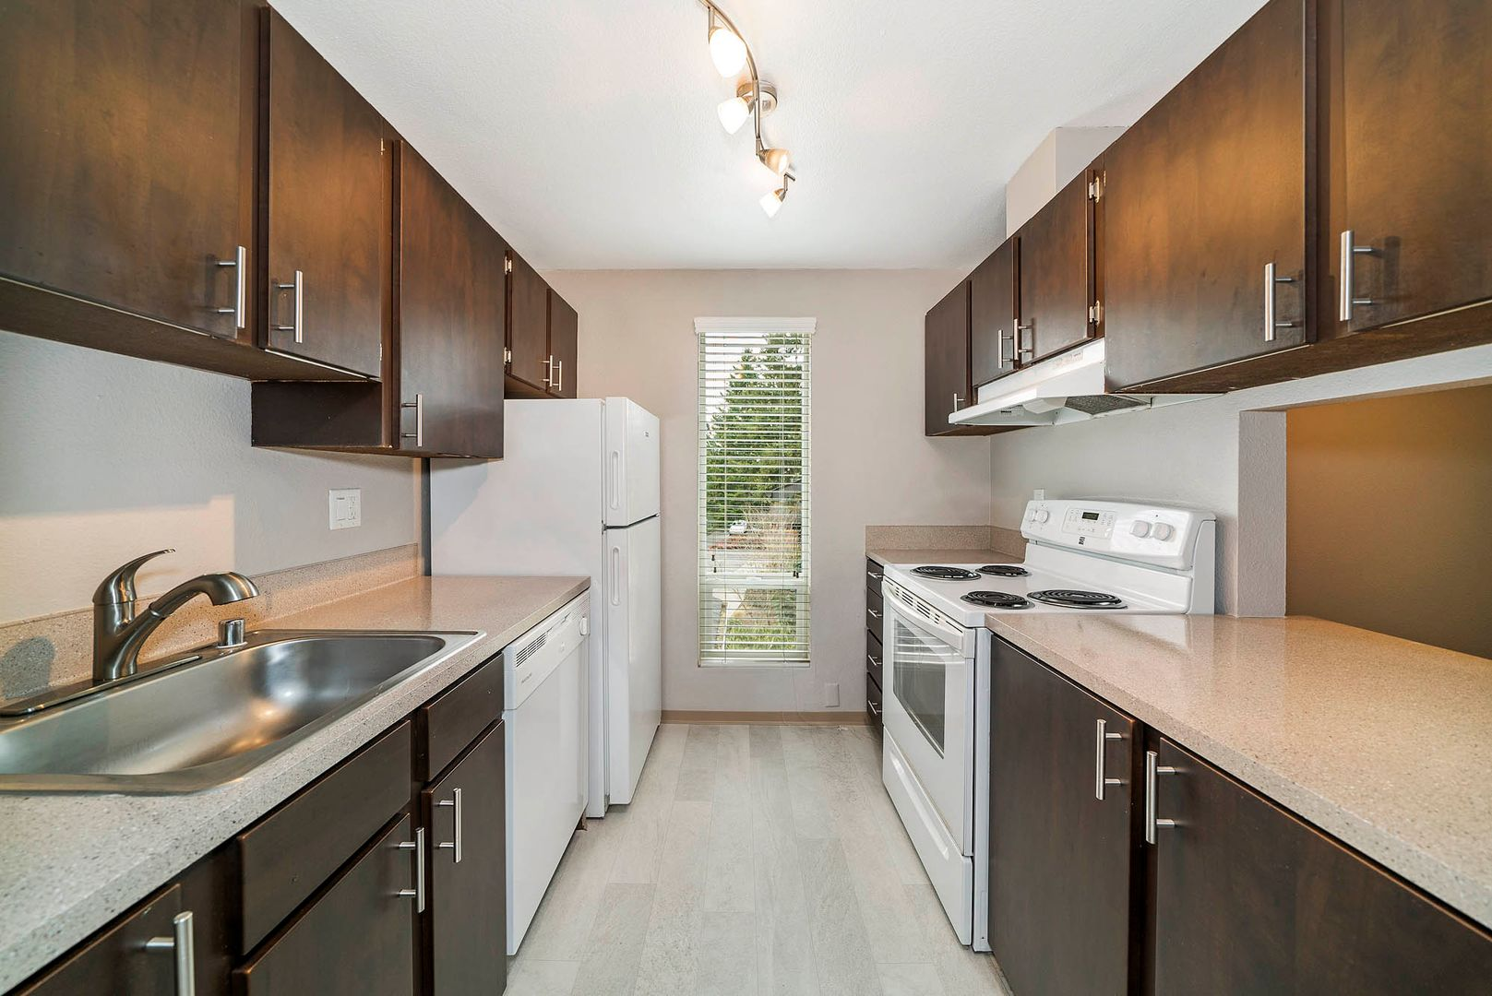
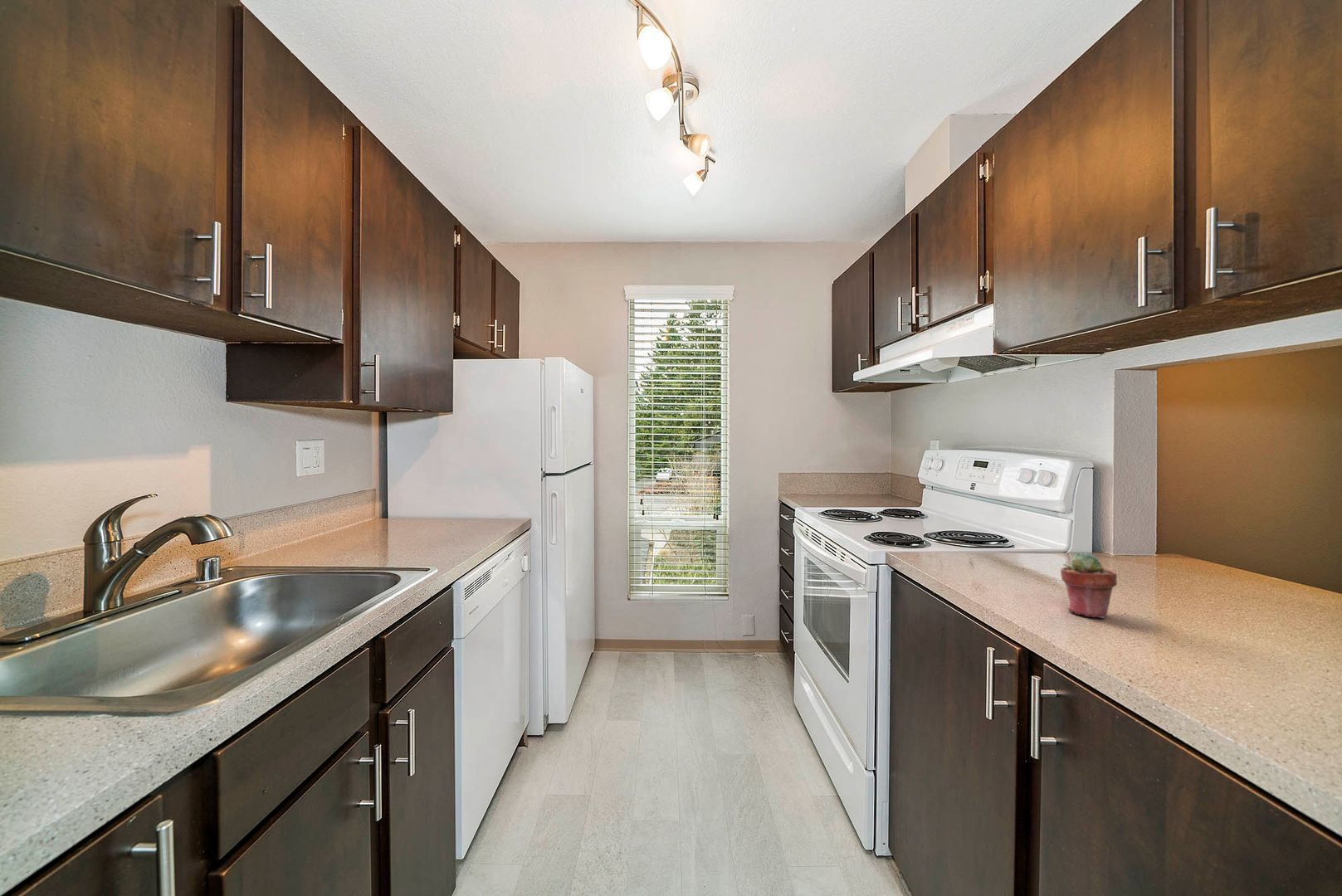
+ potted succulent [1060,552,1118,619]
